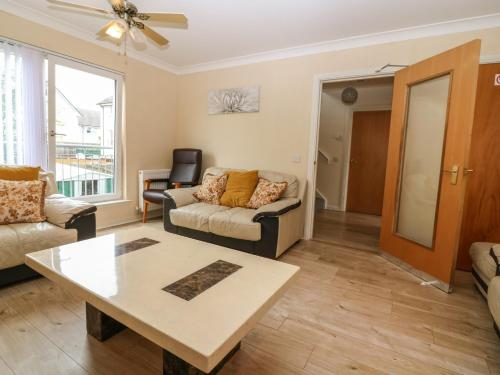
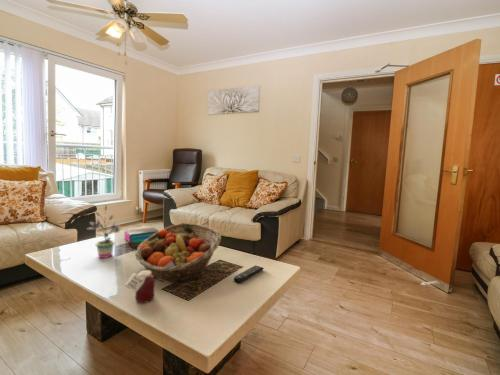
+ jar [123,269,156,304]
+ remote control [233,264,265,284]
+ potted plant [87,204,124,259]
+ fruit basket [134,222,222,284]
+ book [123,226,160,248]
